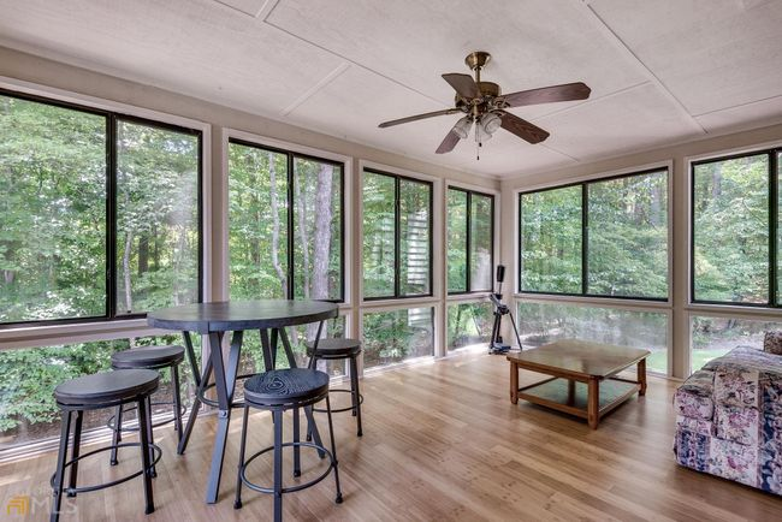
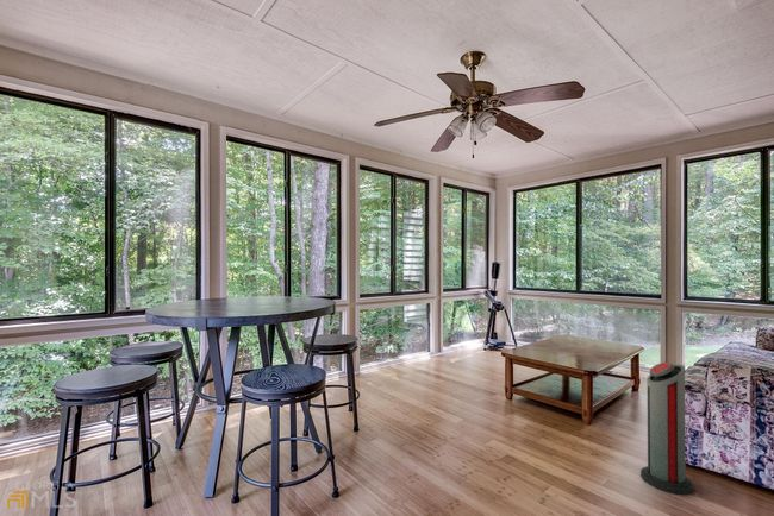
+ air purifier [639,361,694,496]
